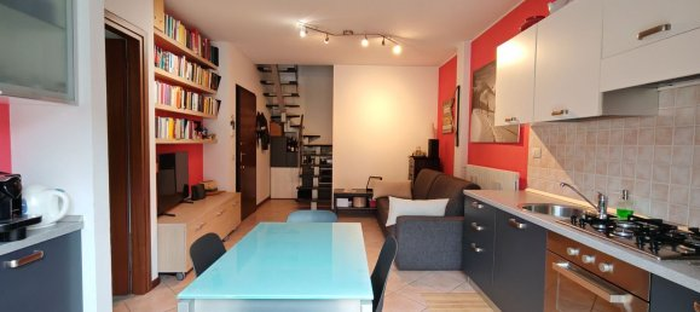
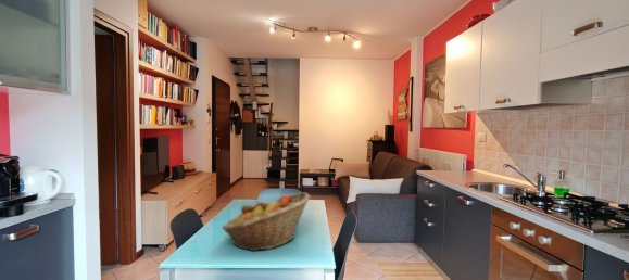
+ fruit basket [221,191,311,253]
